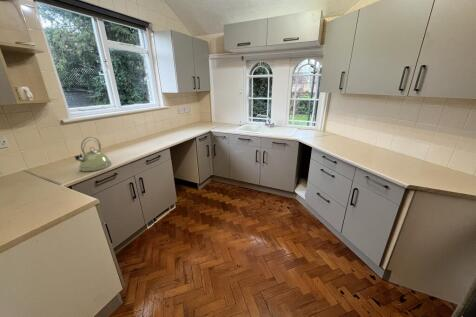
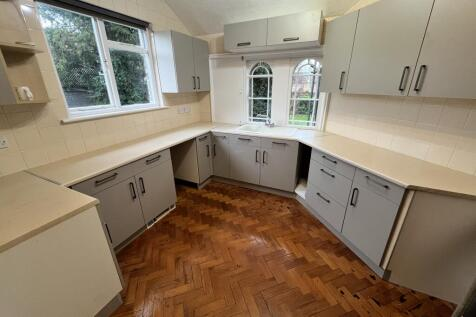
- kettle [73,136,112,173]
